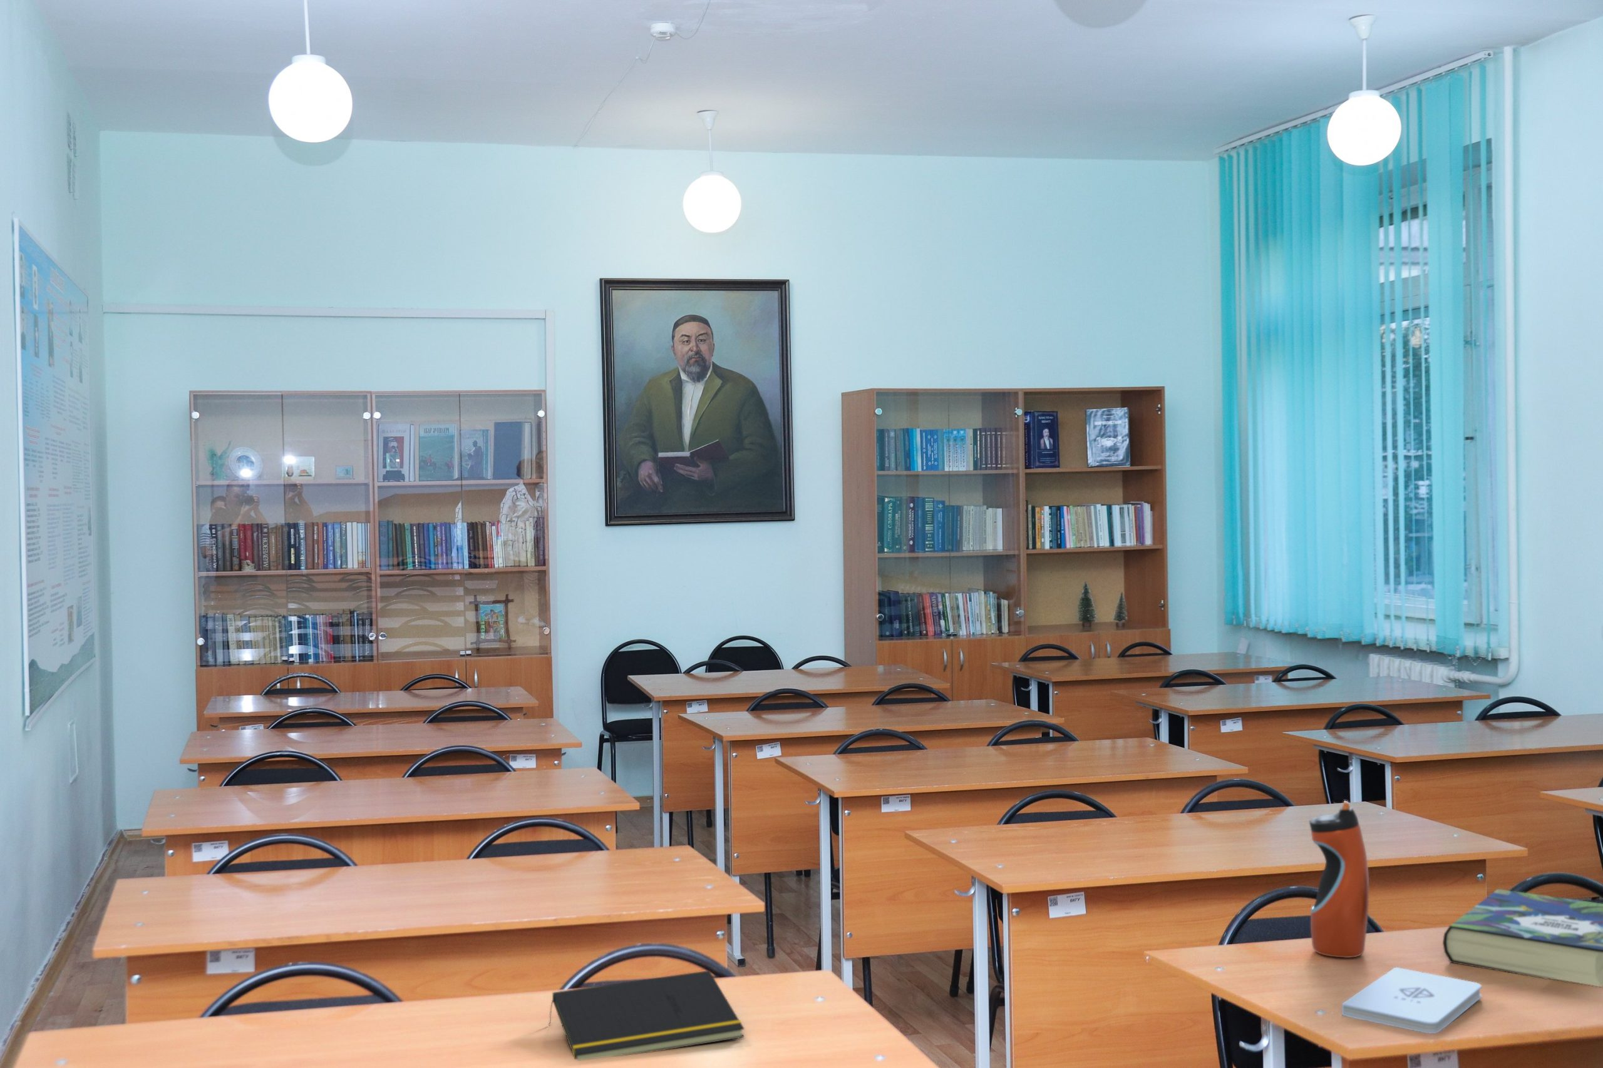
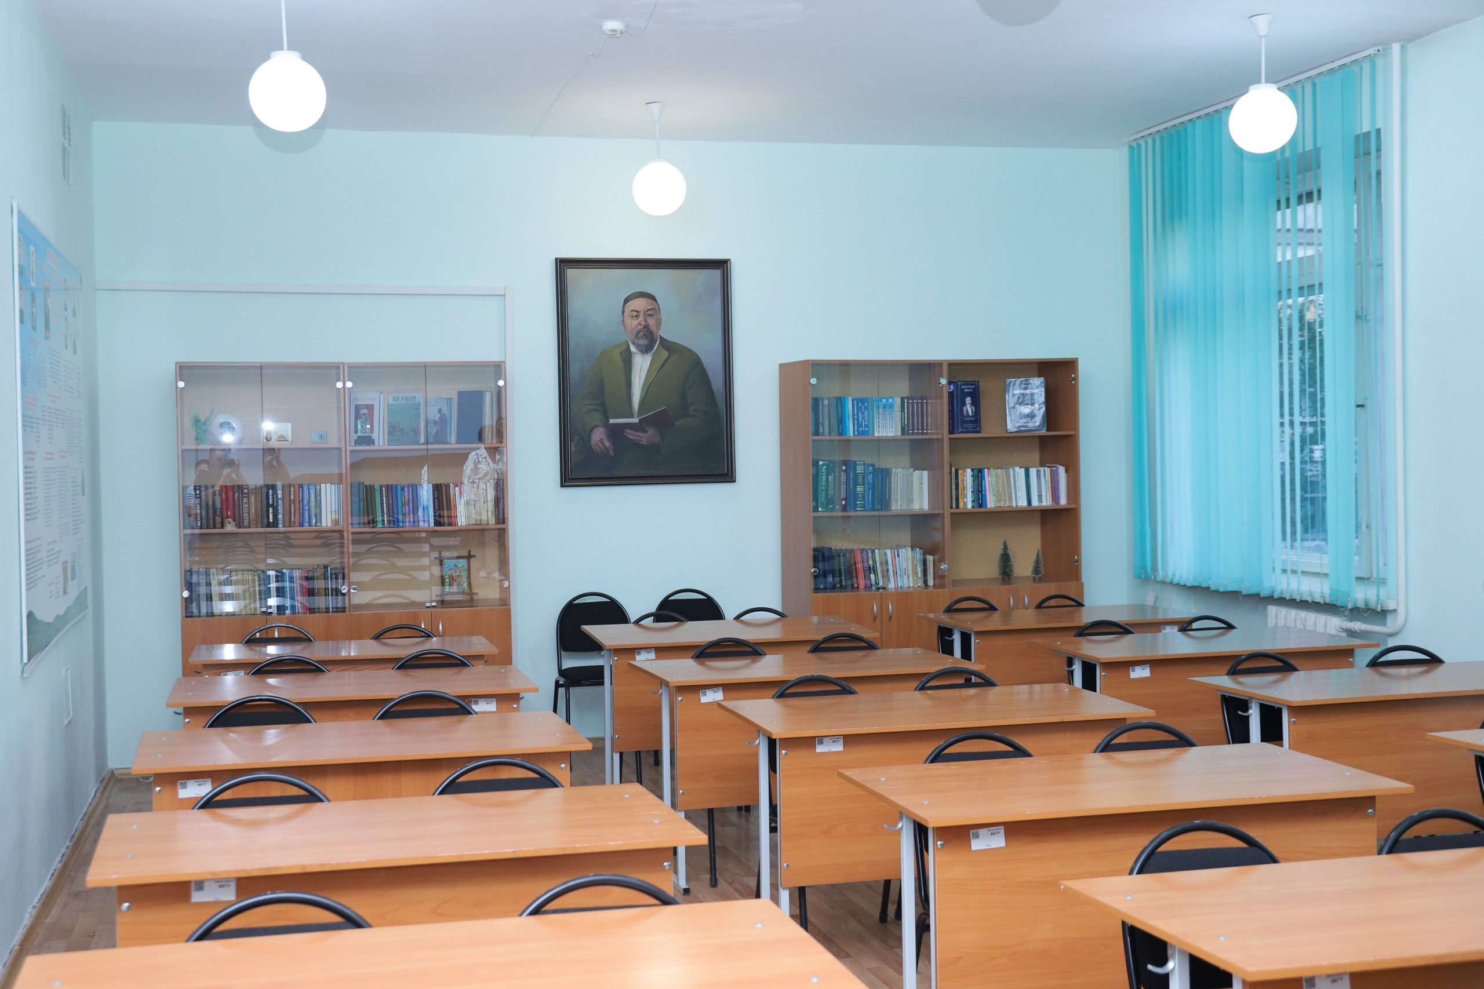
- notepad [547,970,745,1061]
- book [1442,888,1603,988]
- water bottle [1308,800,1369,958]
- notepad [1342,967,1483,1035]
